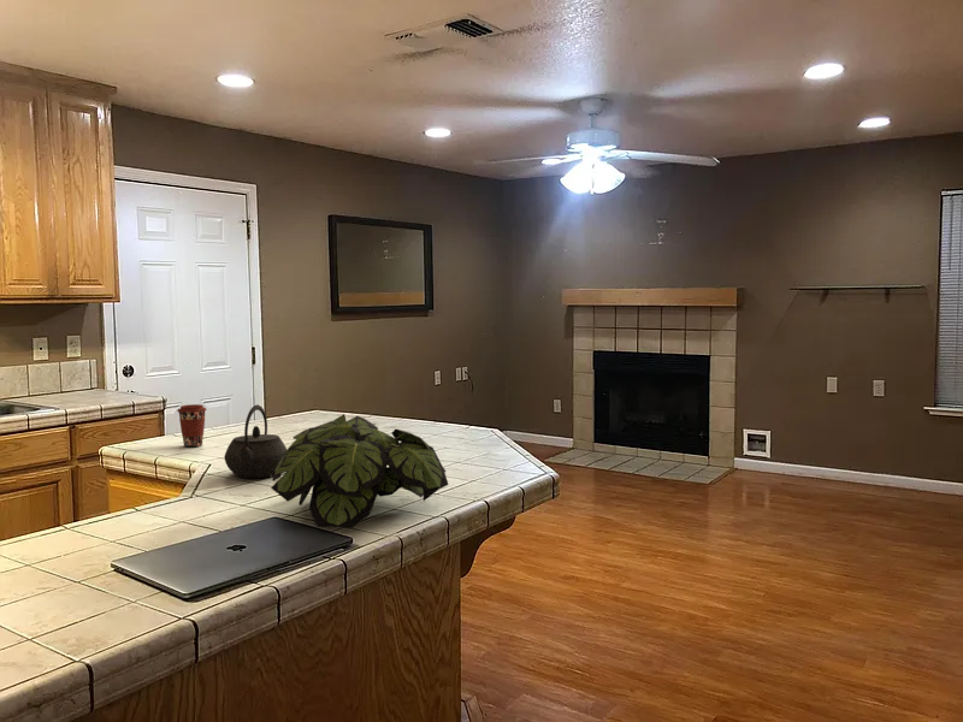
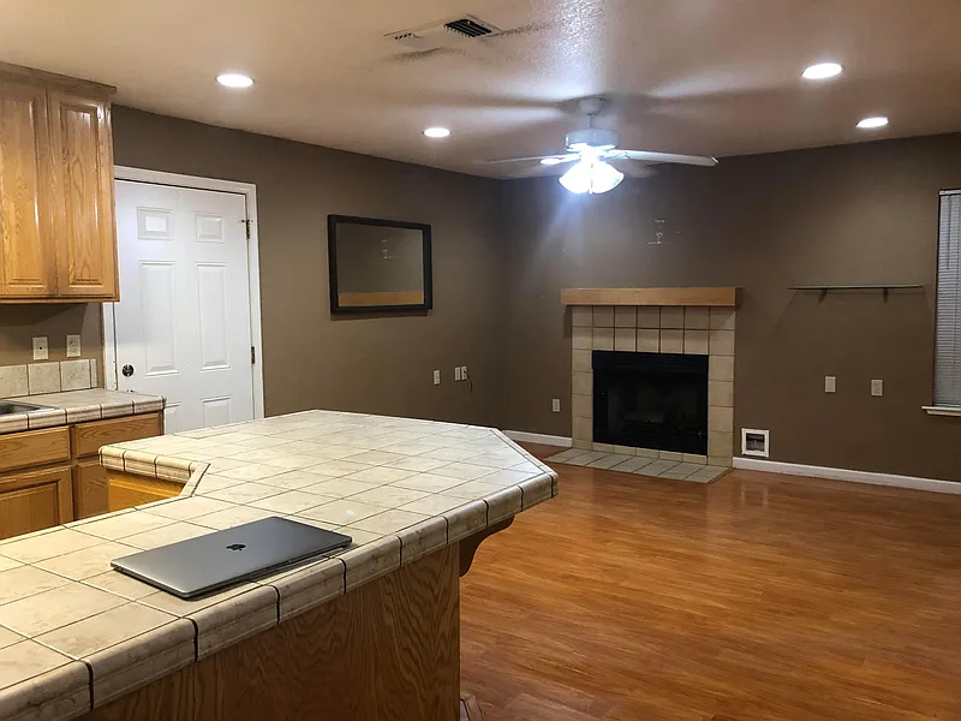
- coffee cup [176,403,208,448]
- plant [267,413,450,529]
- kettle [223,403,288,479]
